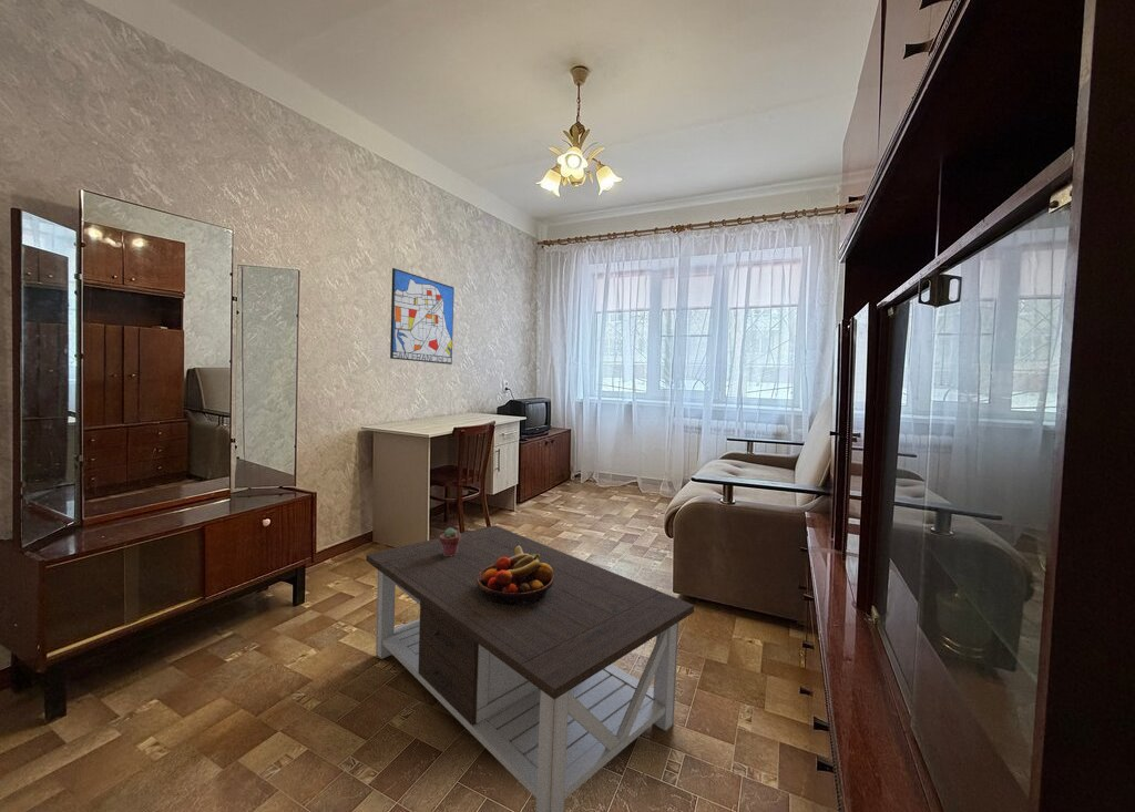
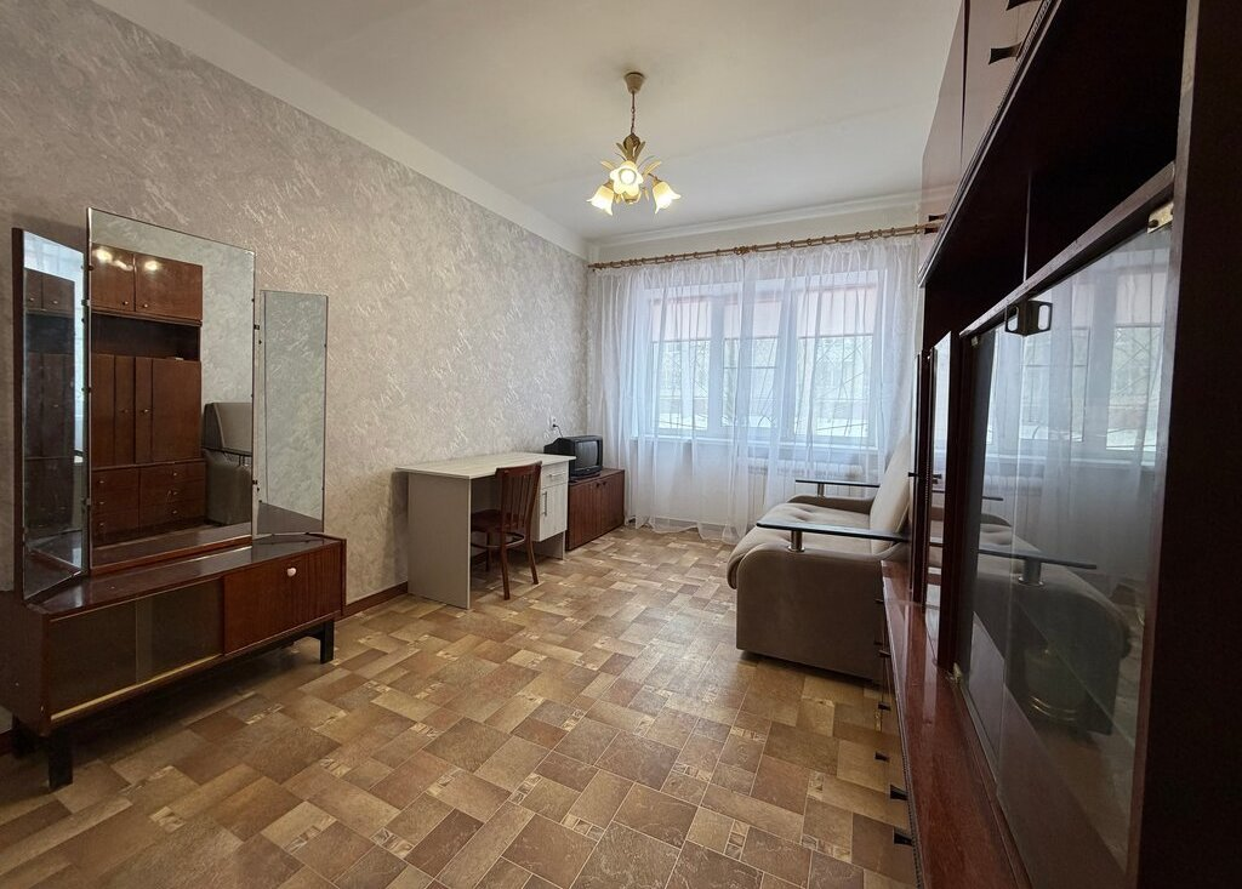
- fruit bowl [477,545,554,606]
- coffee table [365,524,695,812]
- potted succulent [438,526,460,556]
- wall art [389,267,456,366]
